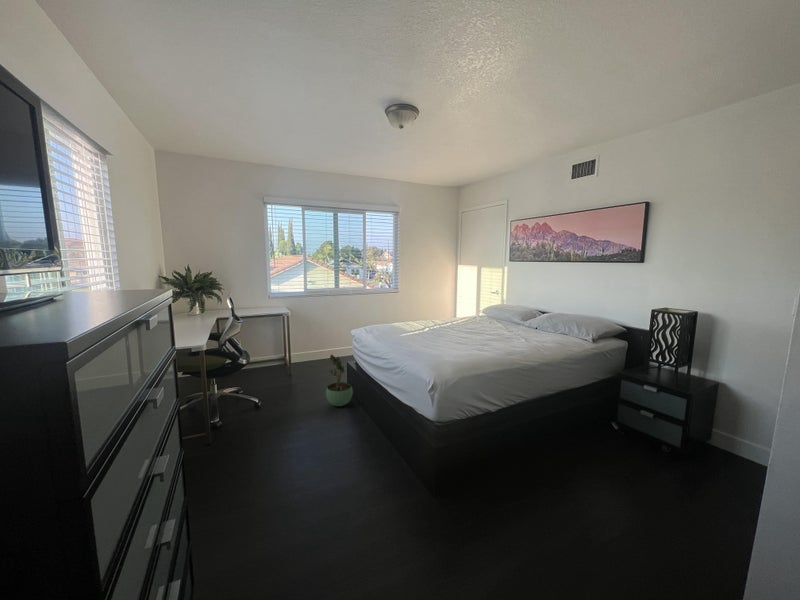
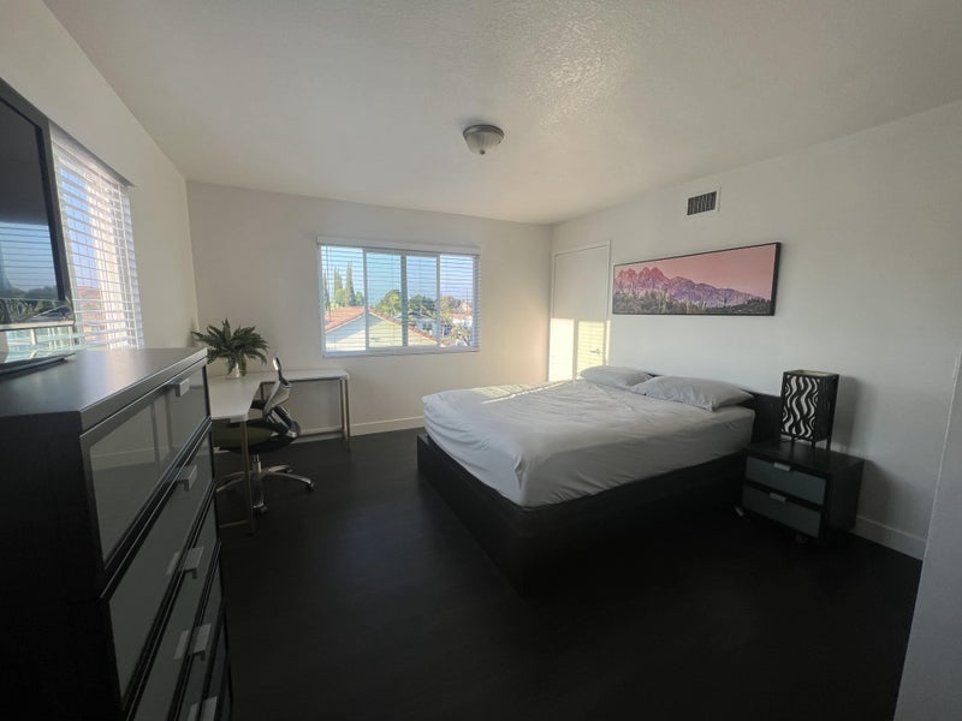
- potted plant [325,354,354,407]
